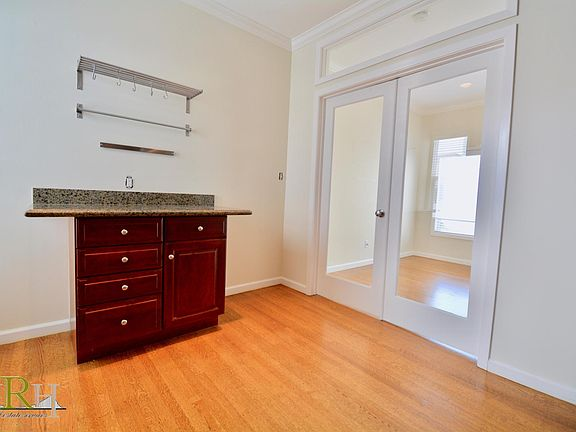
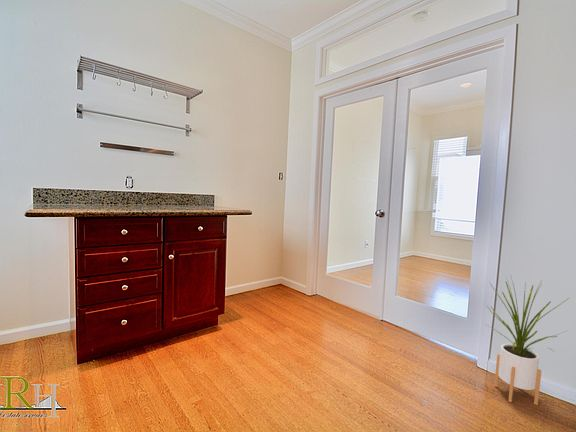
+ house plant [486,274,570,406]
